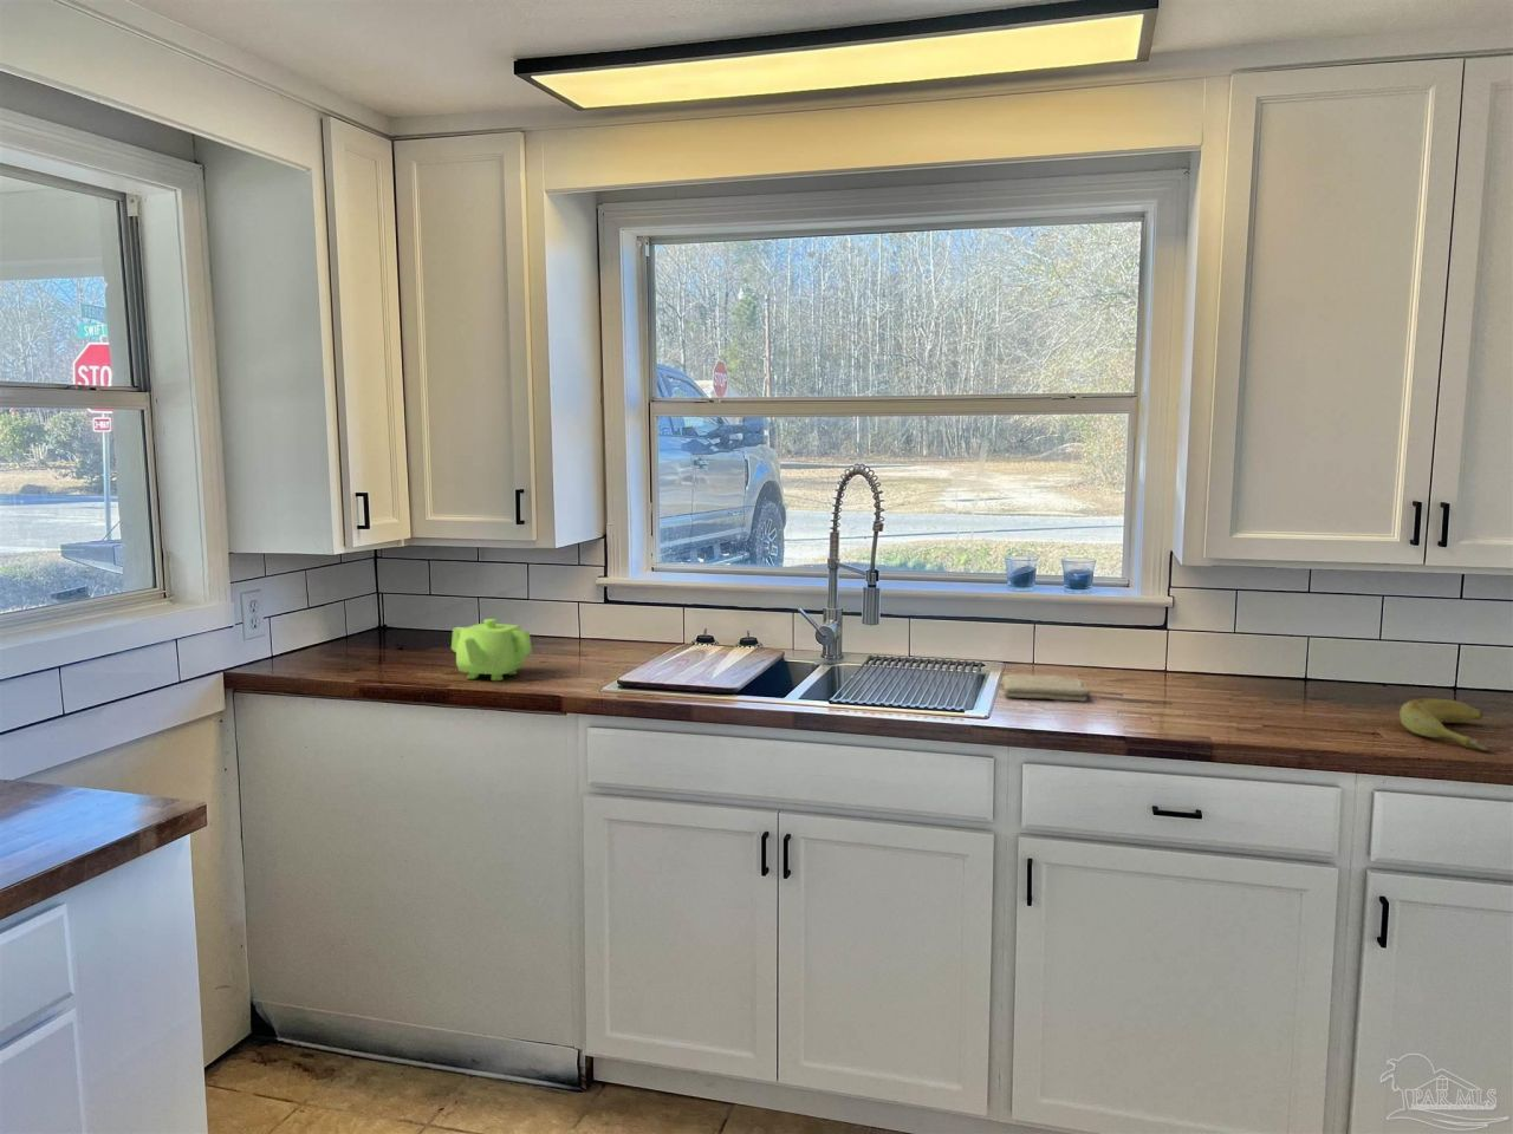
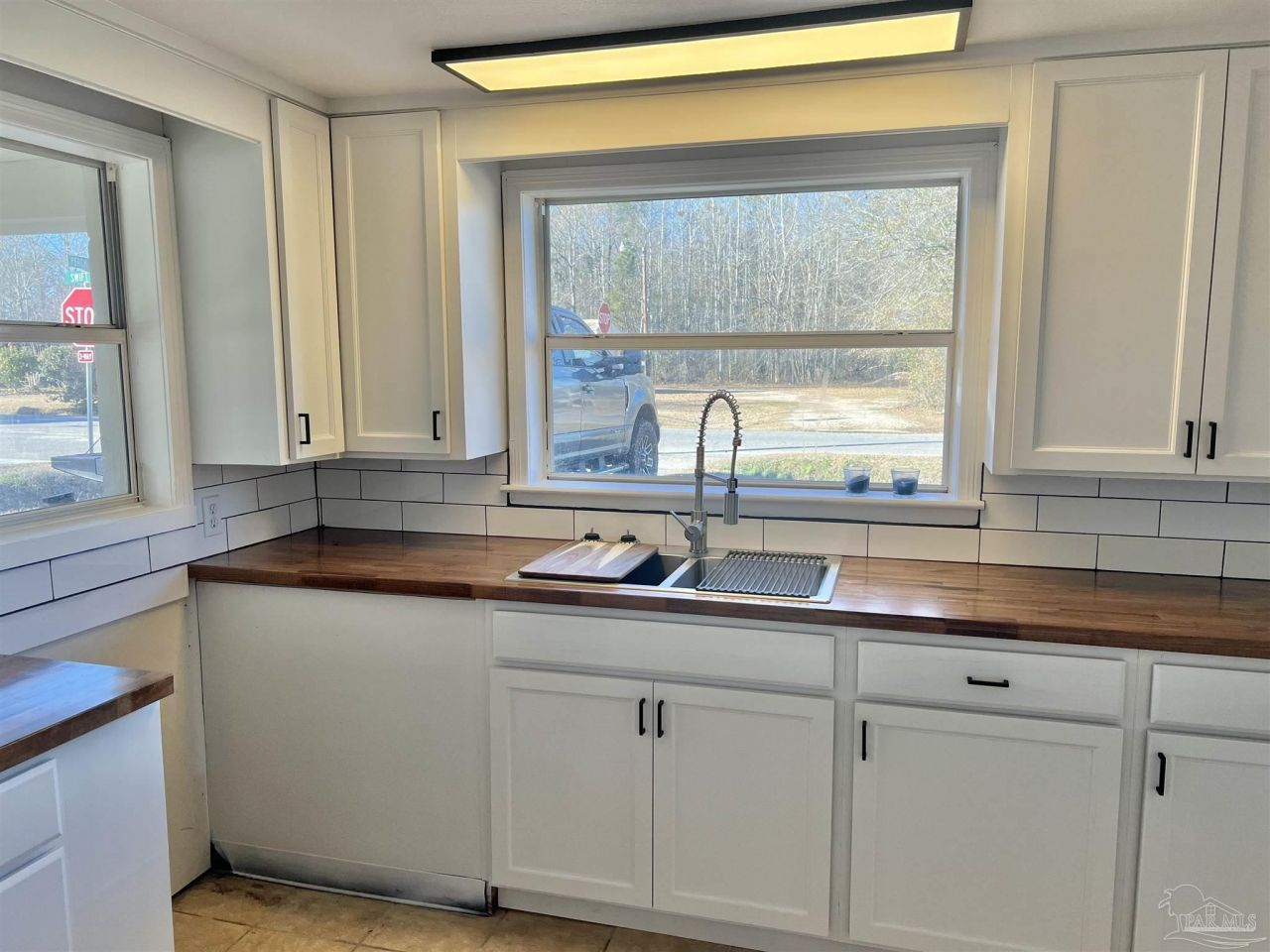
- teapot [450,618,533,681]
- washcloth [1000,673,1091,703]
- banana [1399,697,1493,753]
